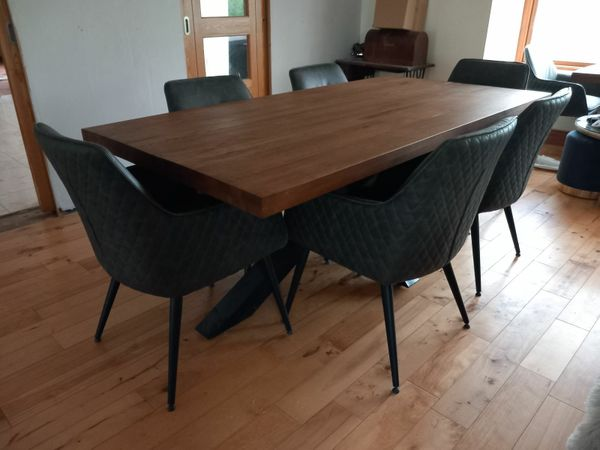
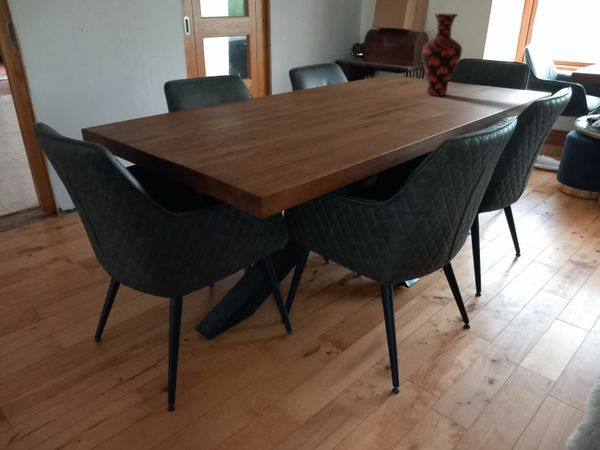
+ vase [421,13,463,97]
